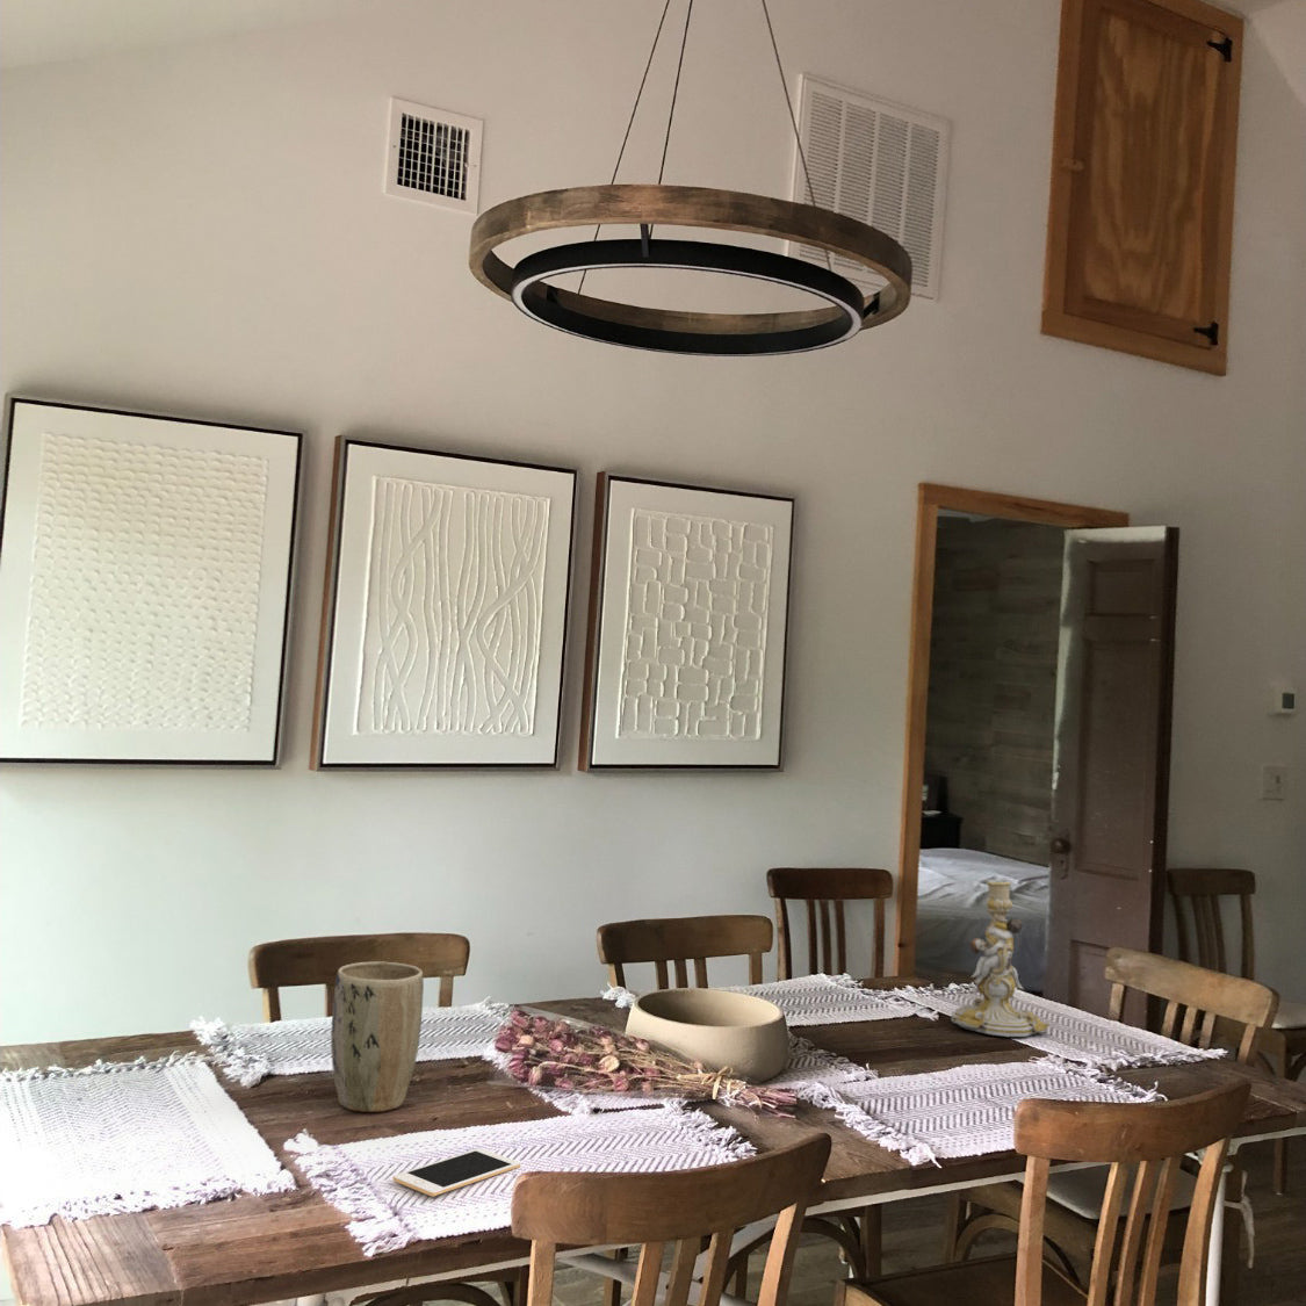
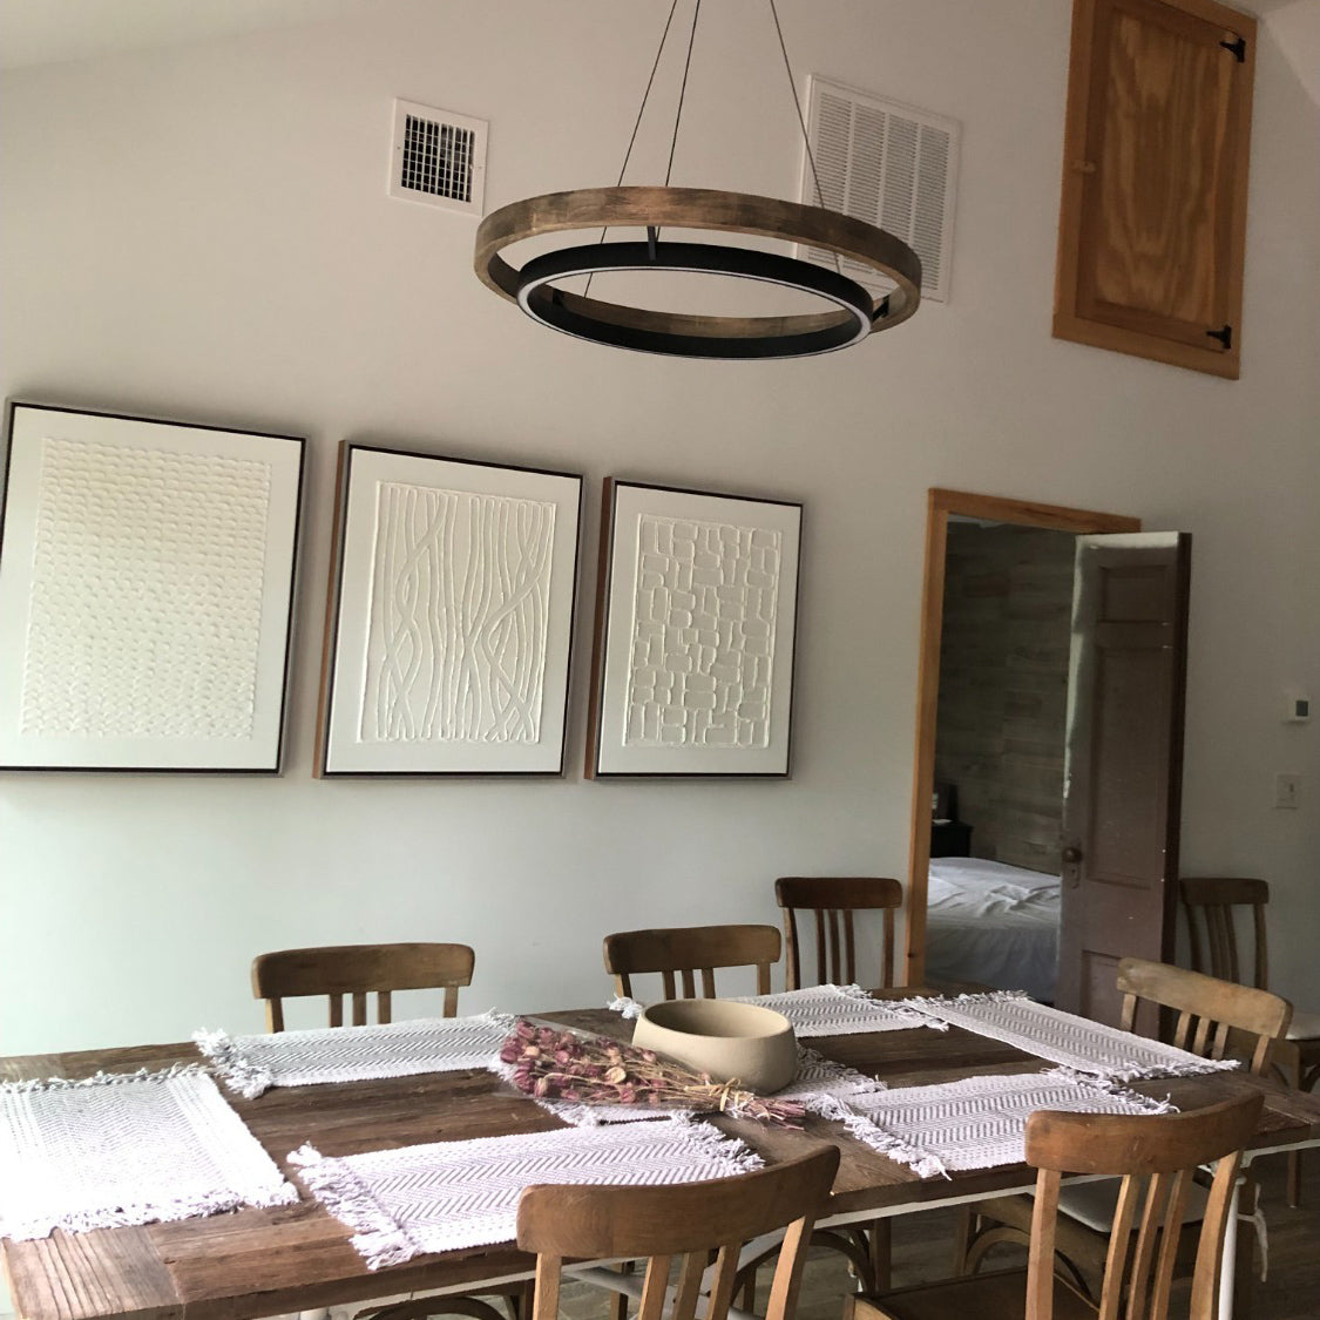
- plant pot [330,962,425,1113]
- candlestick [950,879,1050,1038]
- cell phone [392,1147,521,1197]
